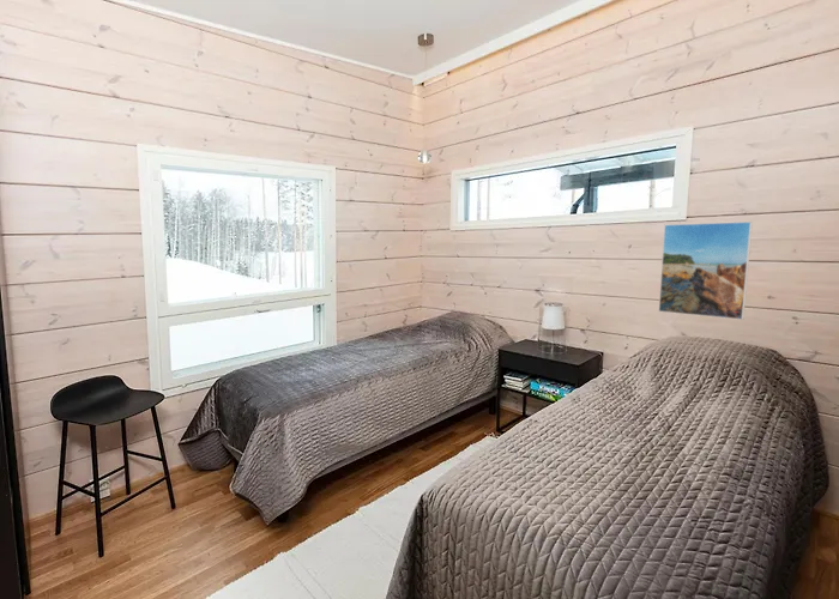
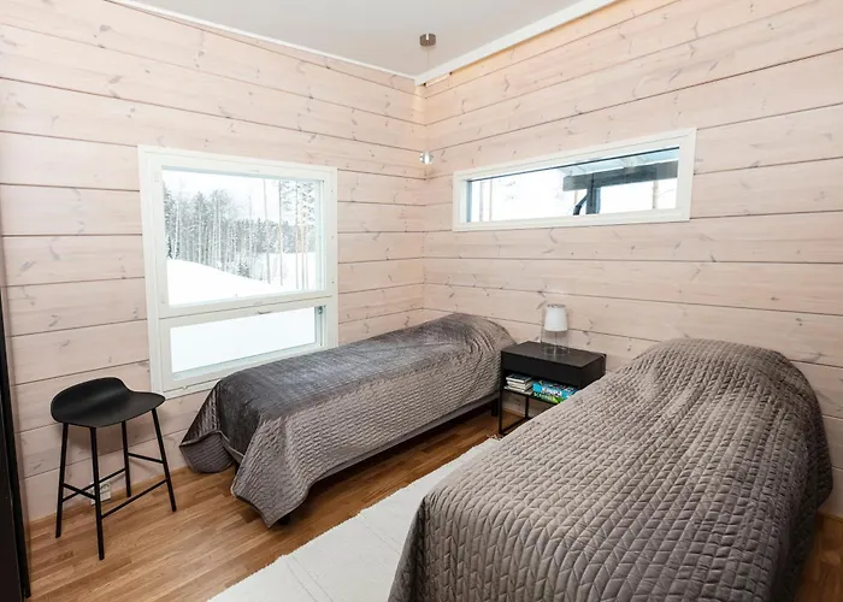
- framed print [657,220,754,321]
